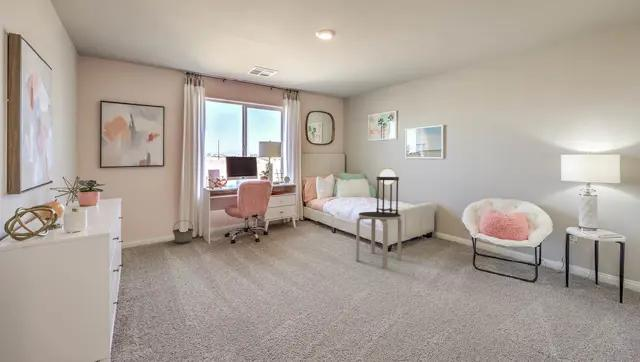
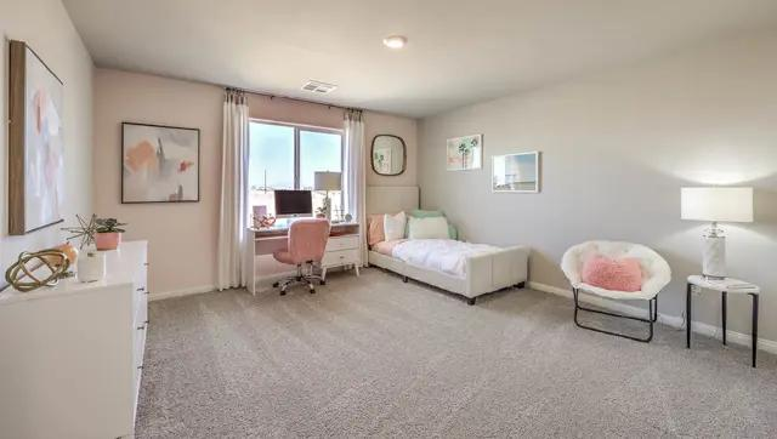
- basket [172,219,195,244]
- side table [355,211,403,268]
- table lamp [375,167,400,214]
